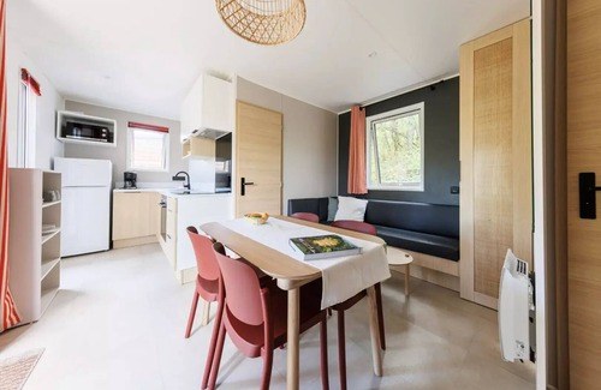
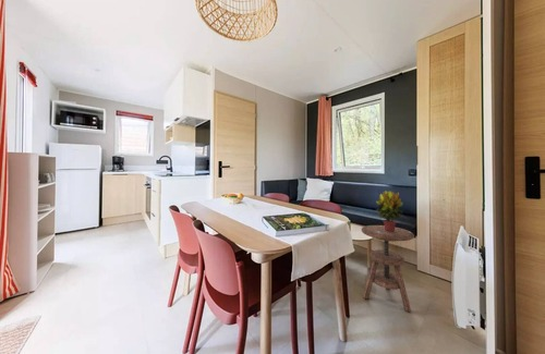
+ potted plant [374,190,404,232]
+ side table [361,224,415,313]
